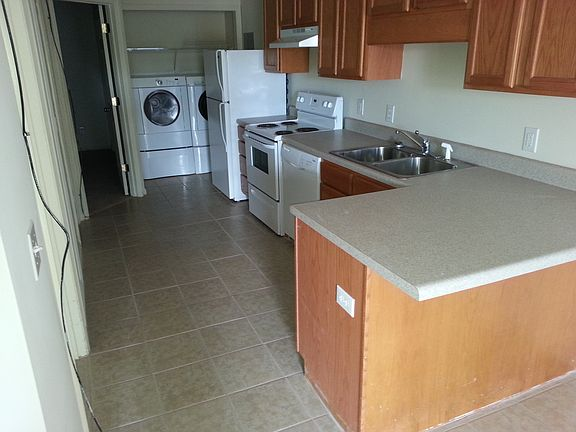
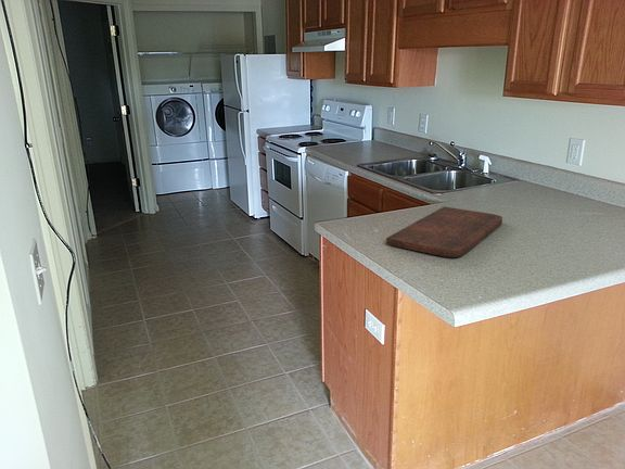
+ cutting board [385,205,503,258]
